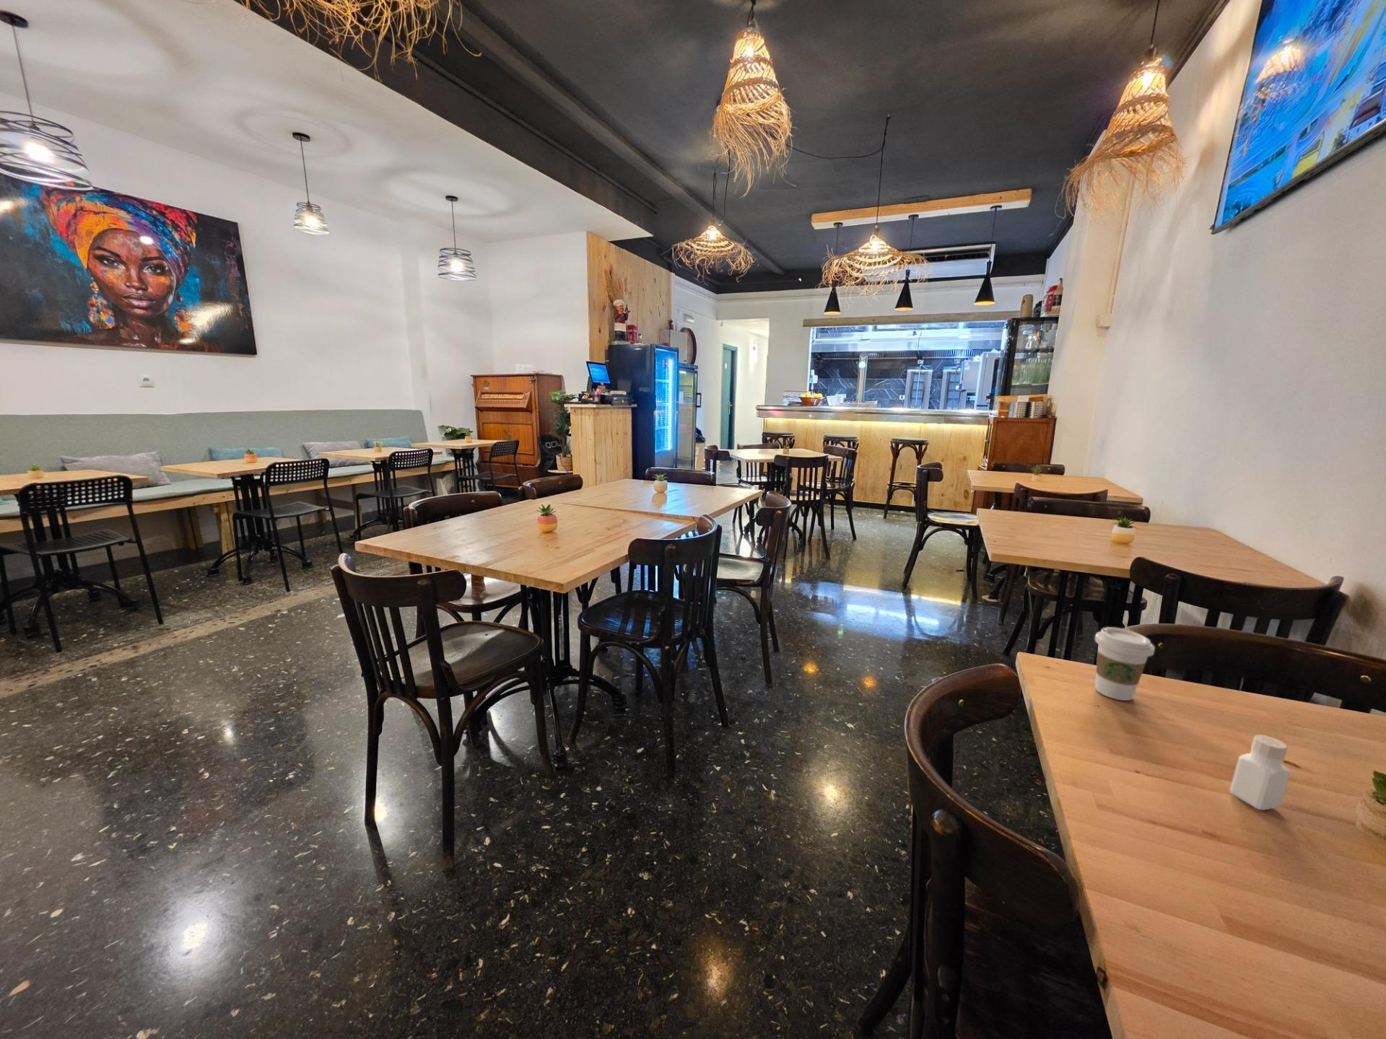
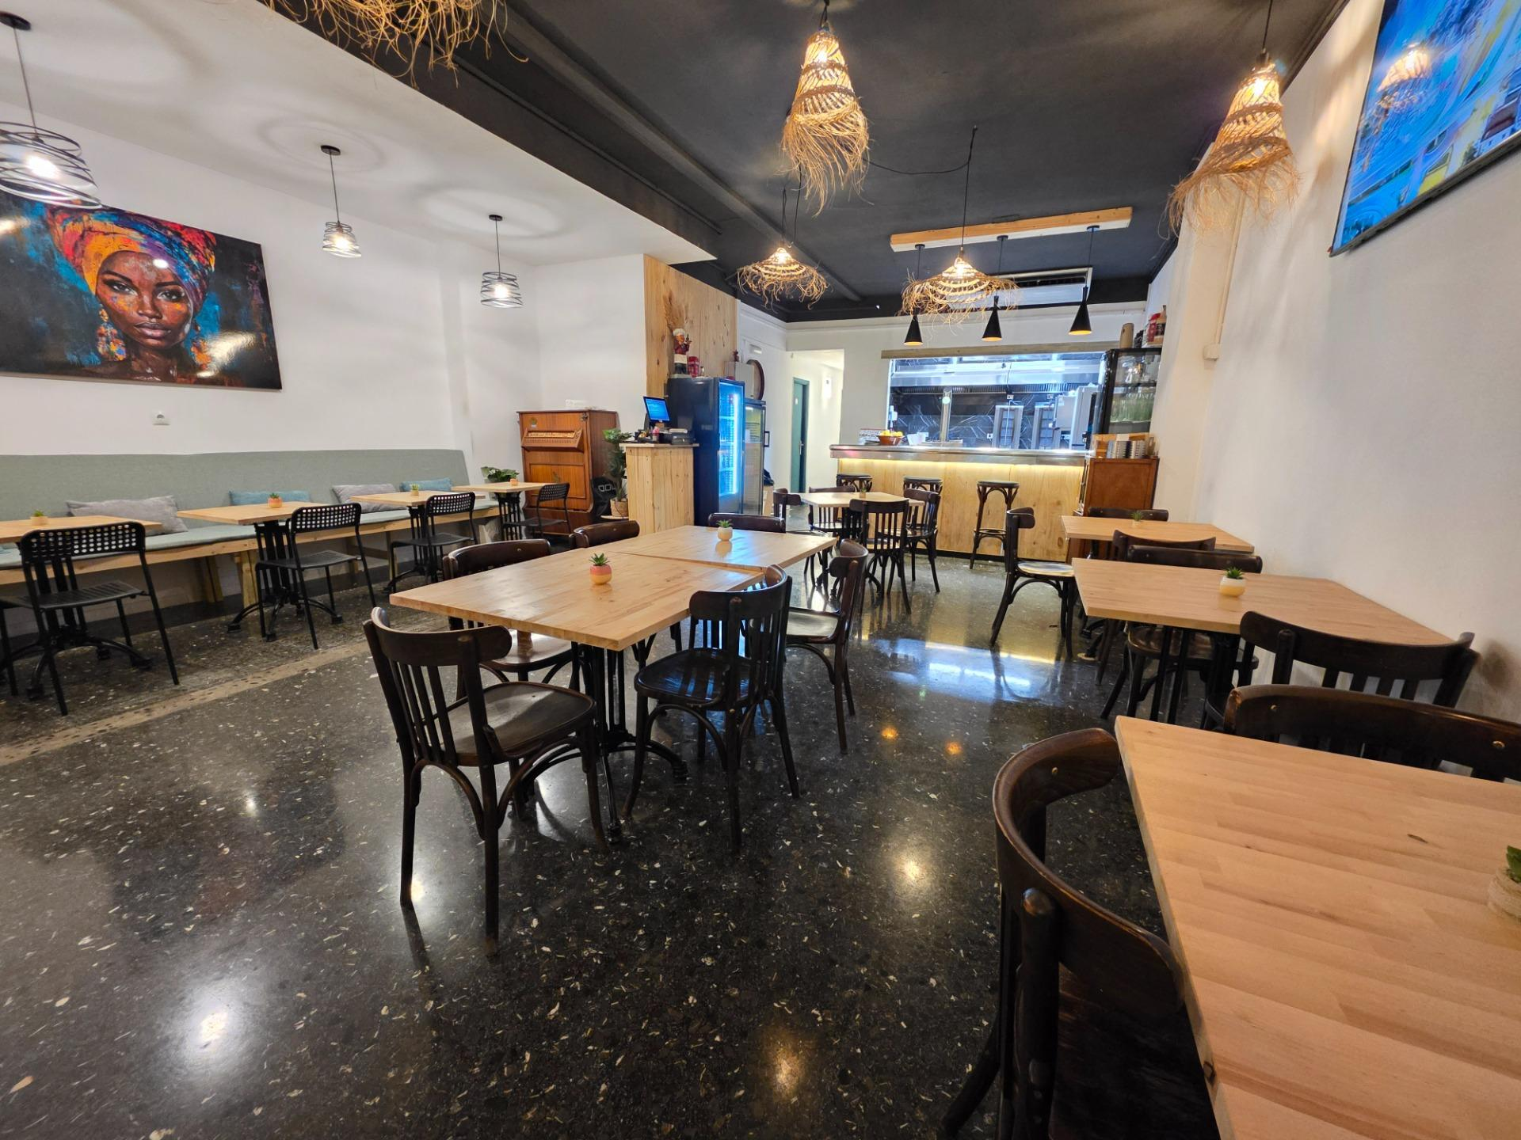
- pepper shaker [1229,733,1291,811]
- coffee cup [1095,626,1156,702]
